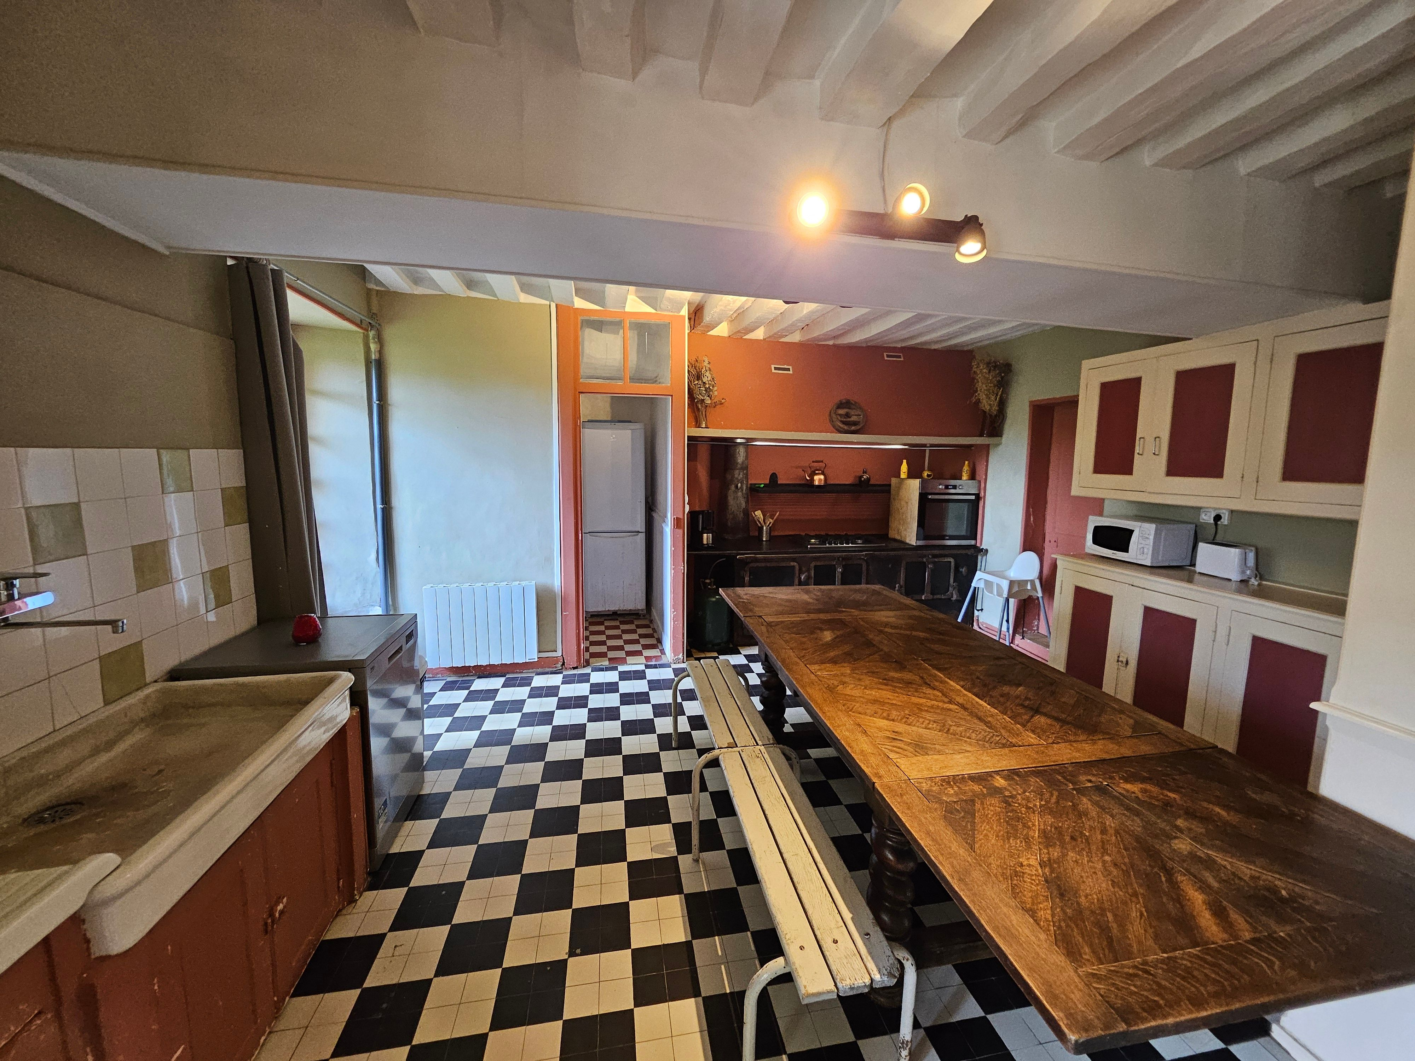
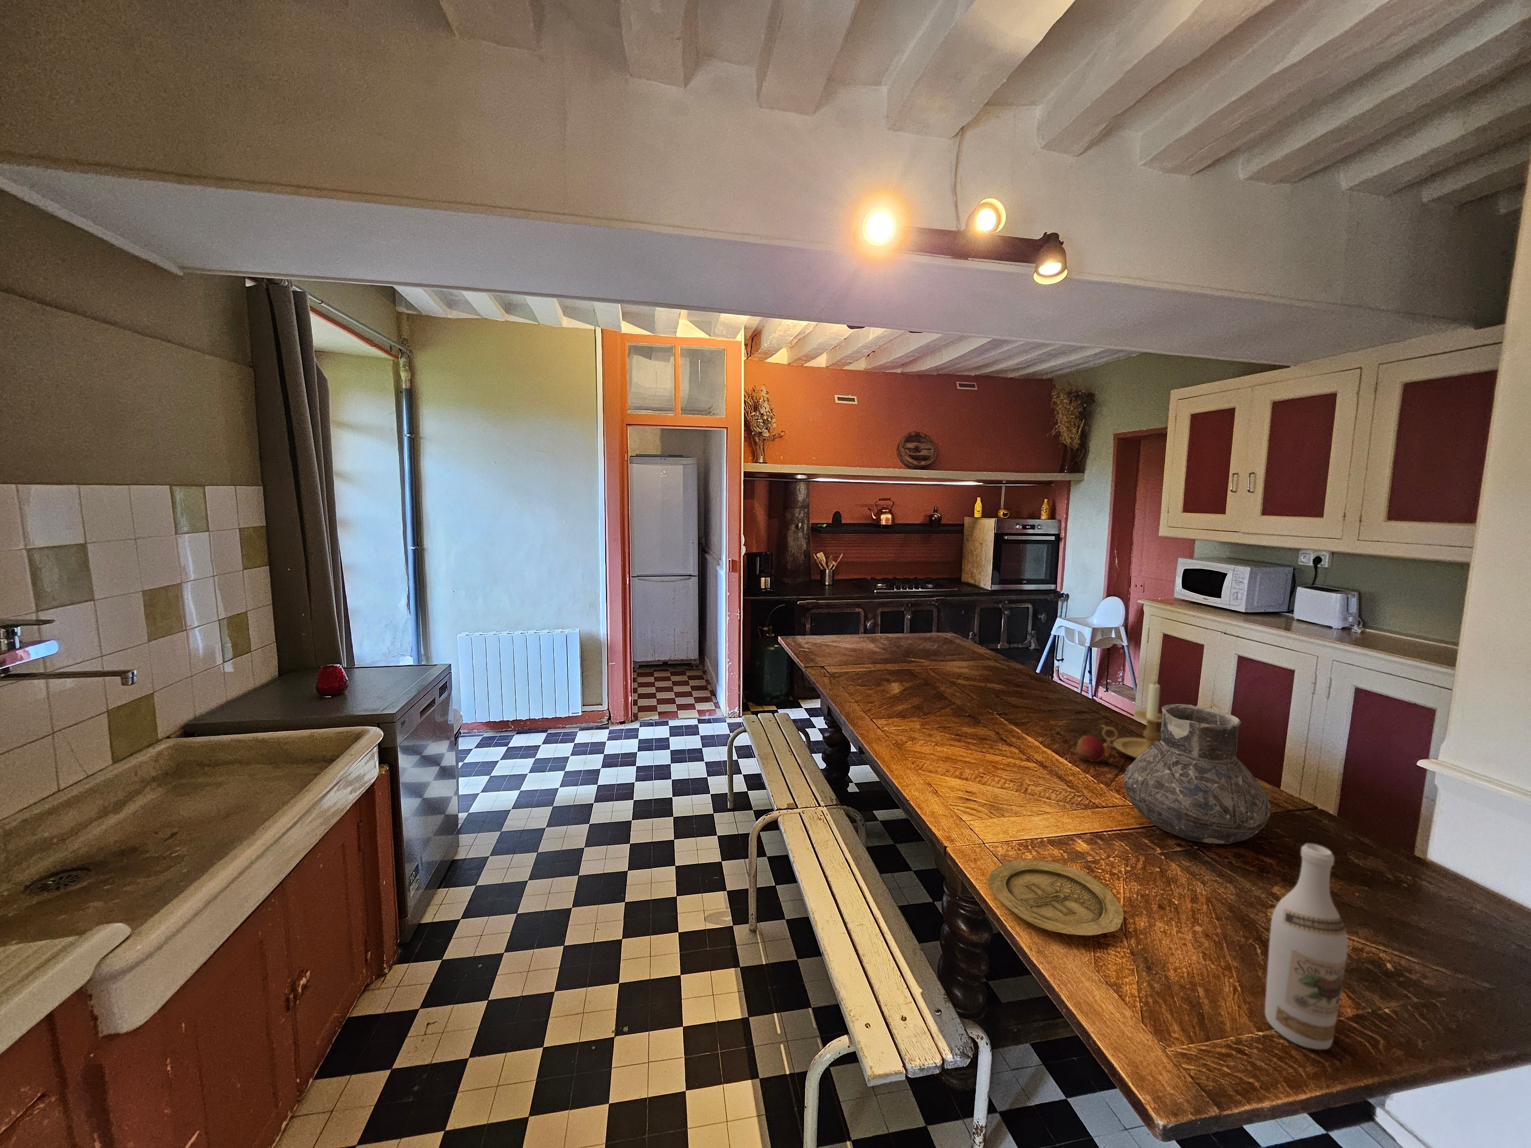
+ apple [1077,734,1105,762]
+ vase [1124,704,1271,844]
+ wine bottle [1265,843,1348,1050]
+ candle holder [1101,681,1162,758]
+ plate [987,859,1124,936]
